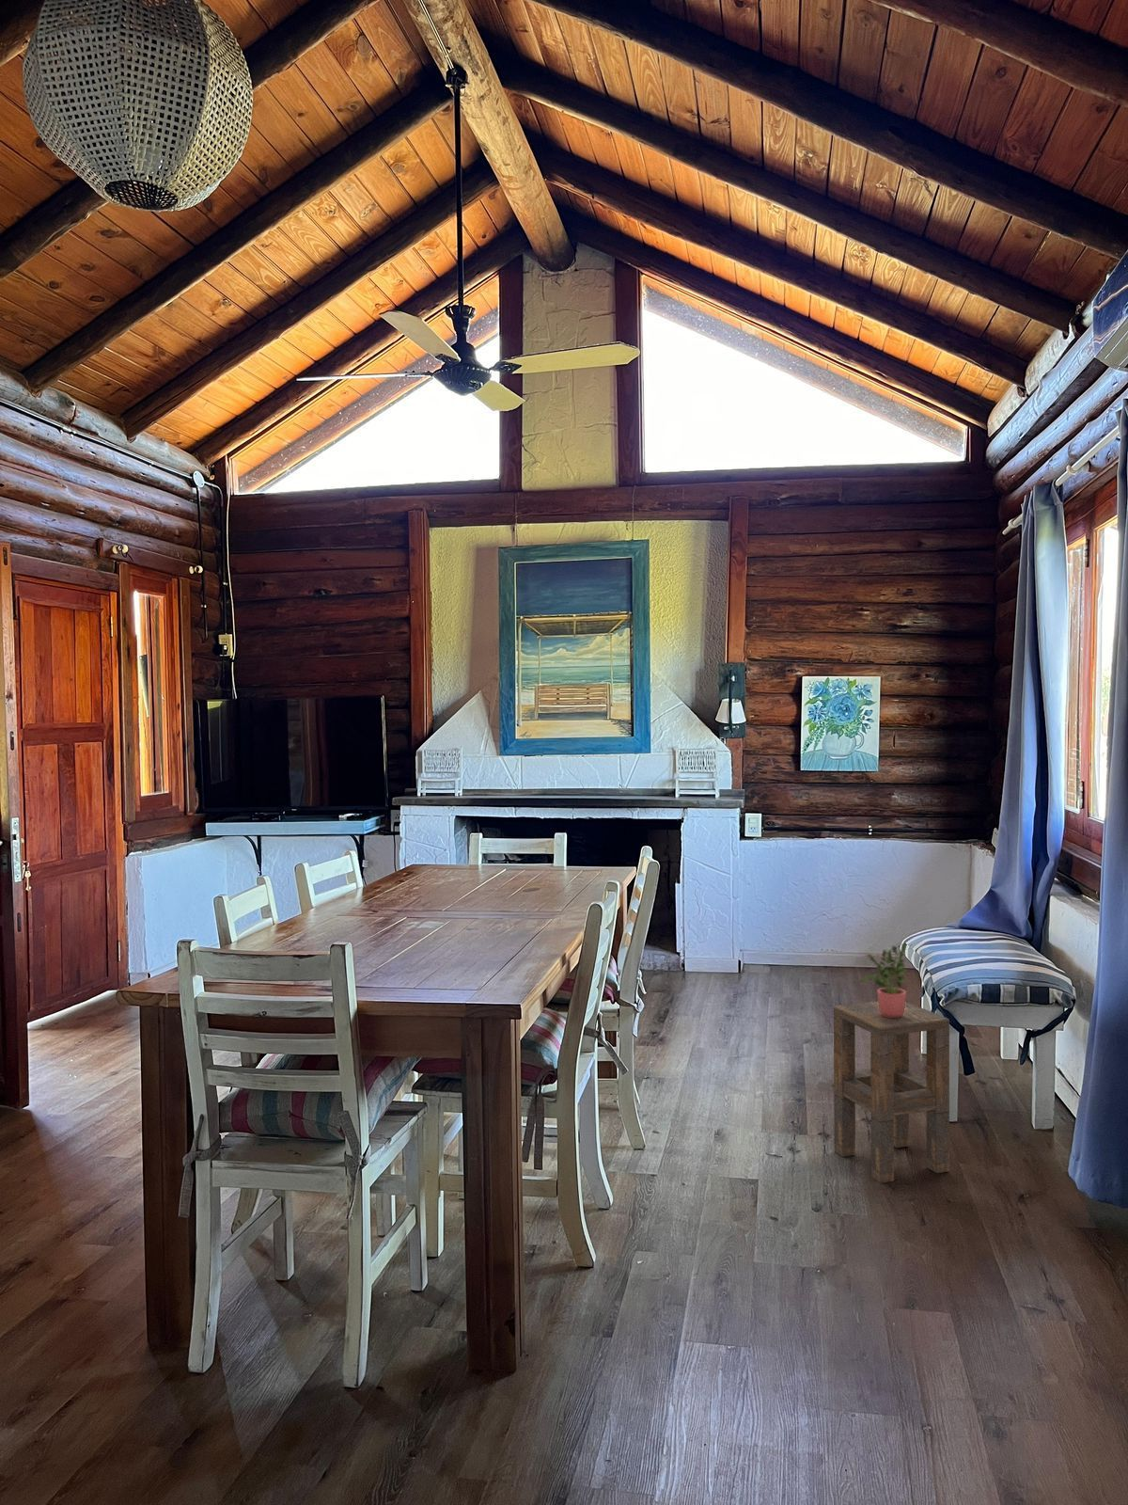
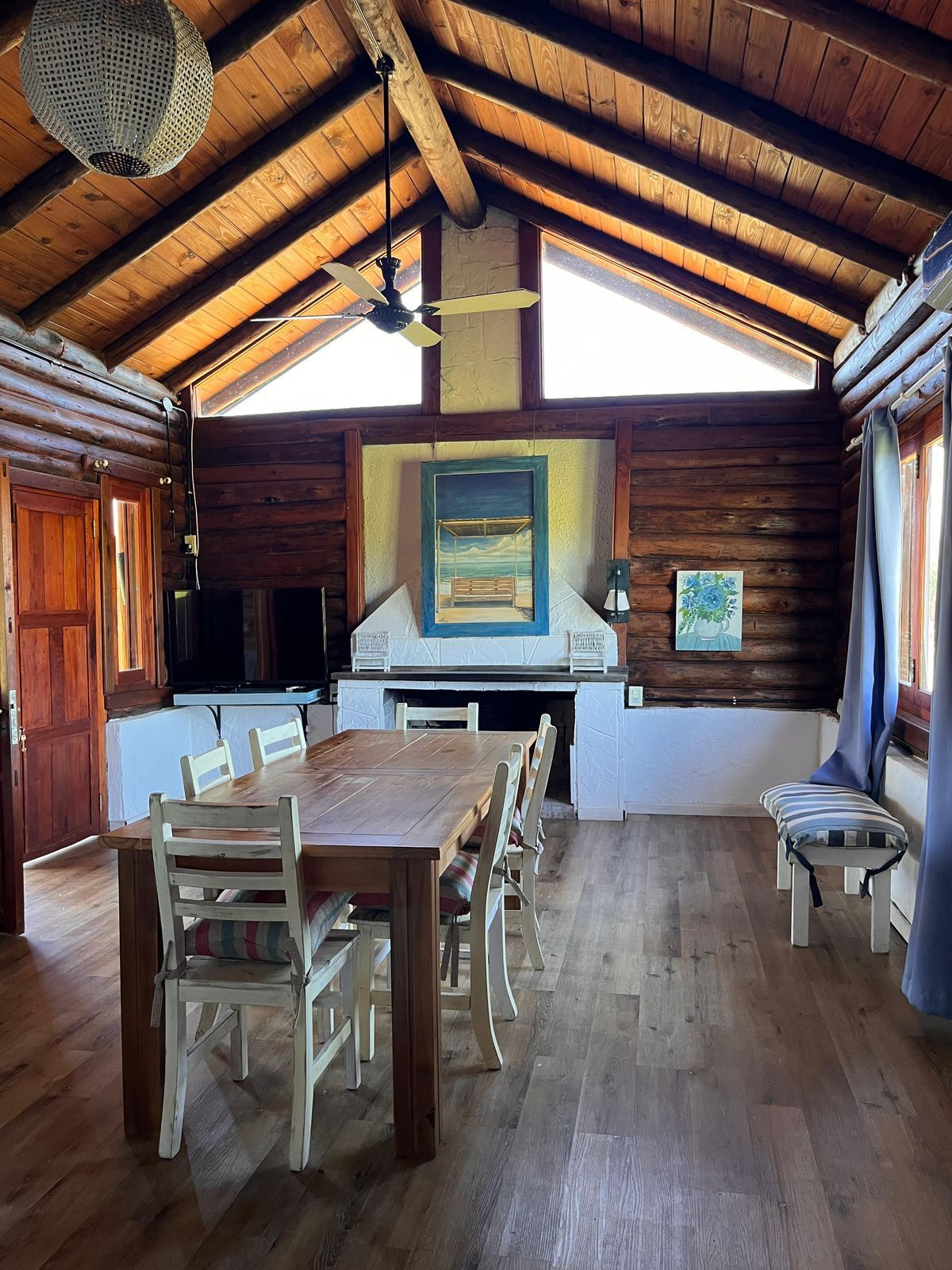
- potted plant [859,941,908,1018]
- side table [833,1001,950,1184]
